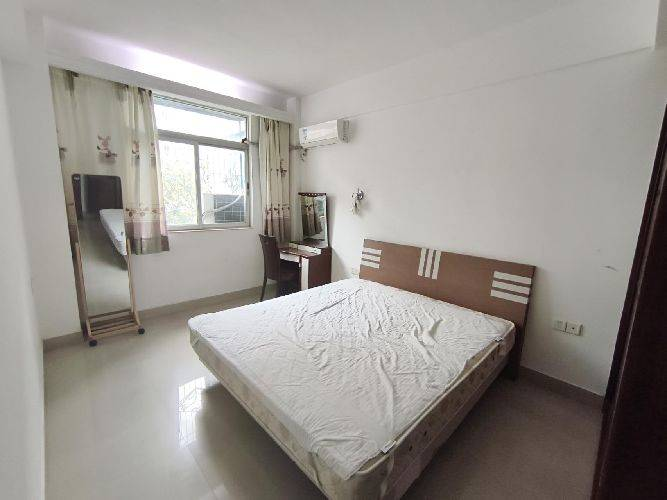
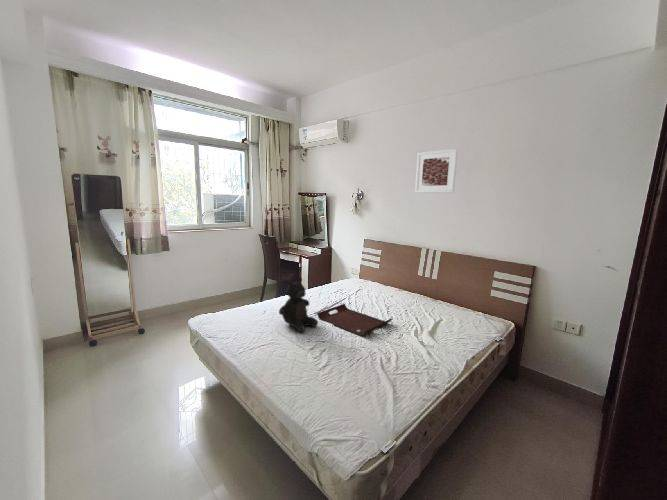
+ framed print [414,148,459,194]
+ teddy bear [278,276,319,333]
+ serving tray [316,303,392,337]
